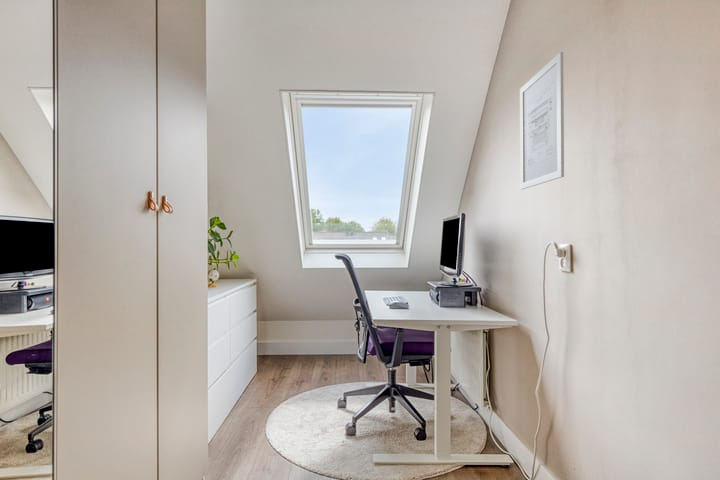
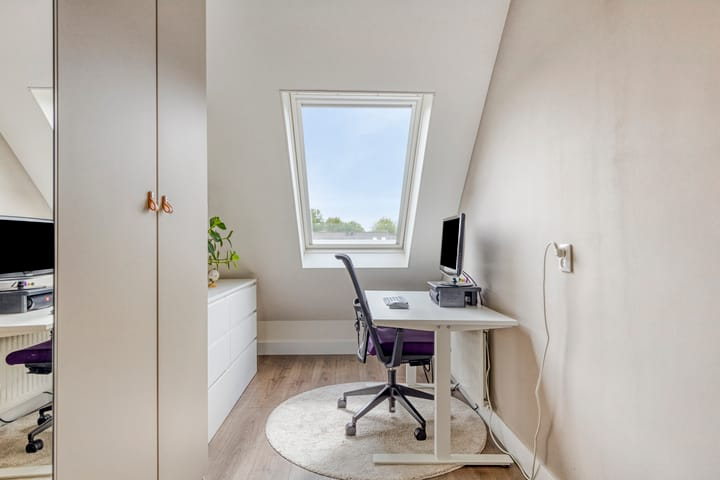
- wall art [519,51,565,190]
